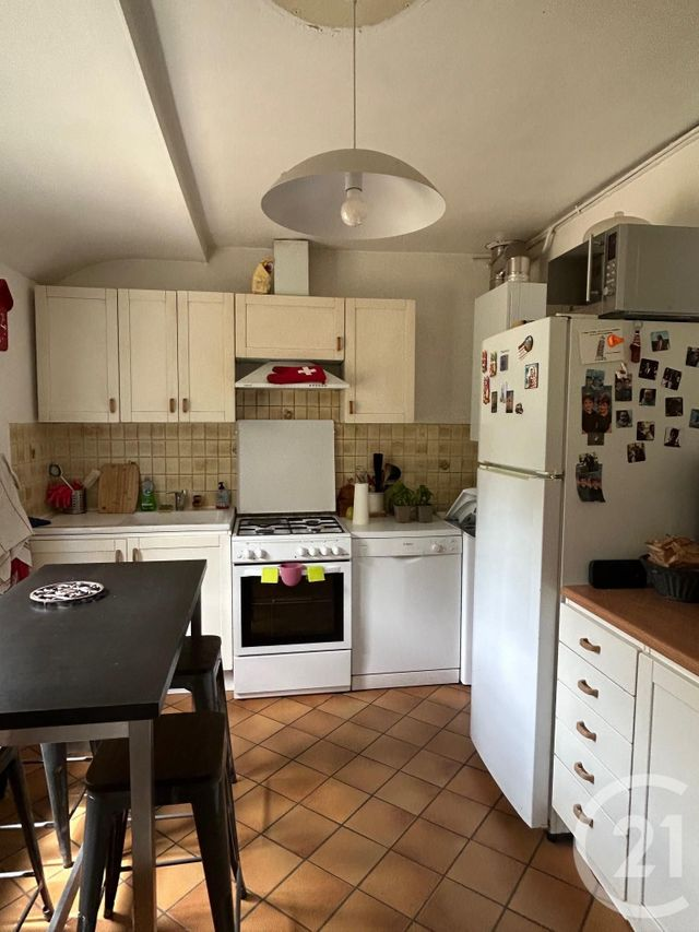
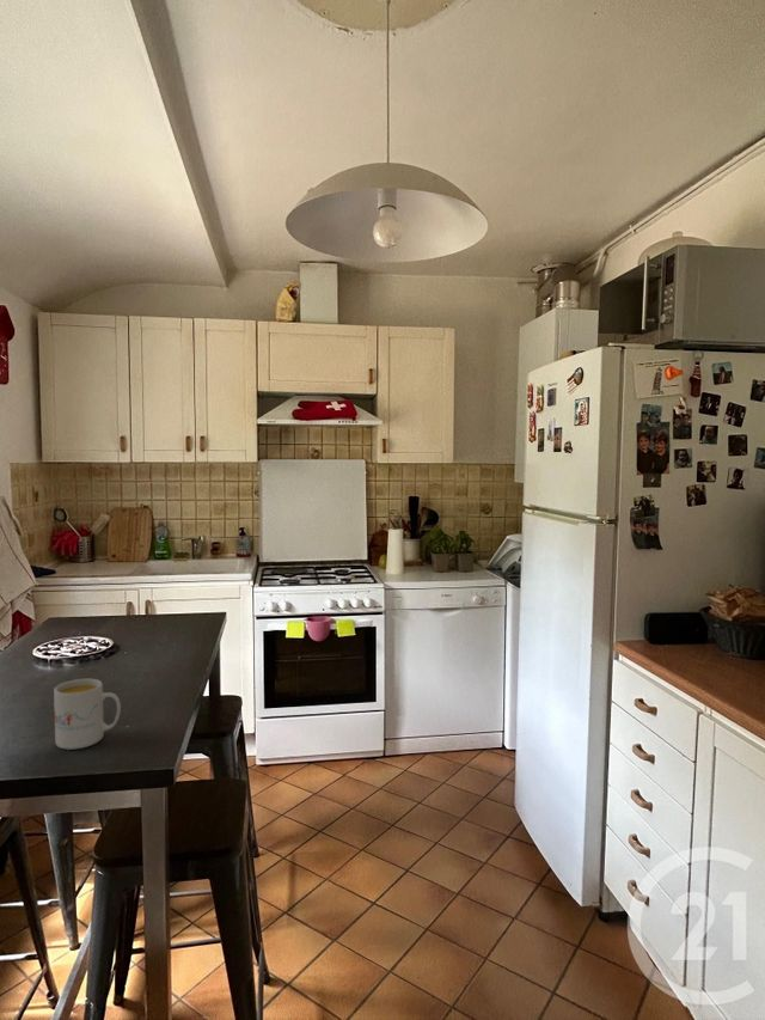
+ mug [53,678,122,751]
